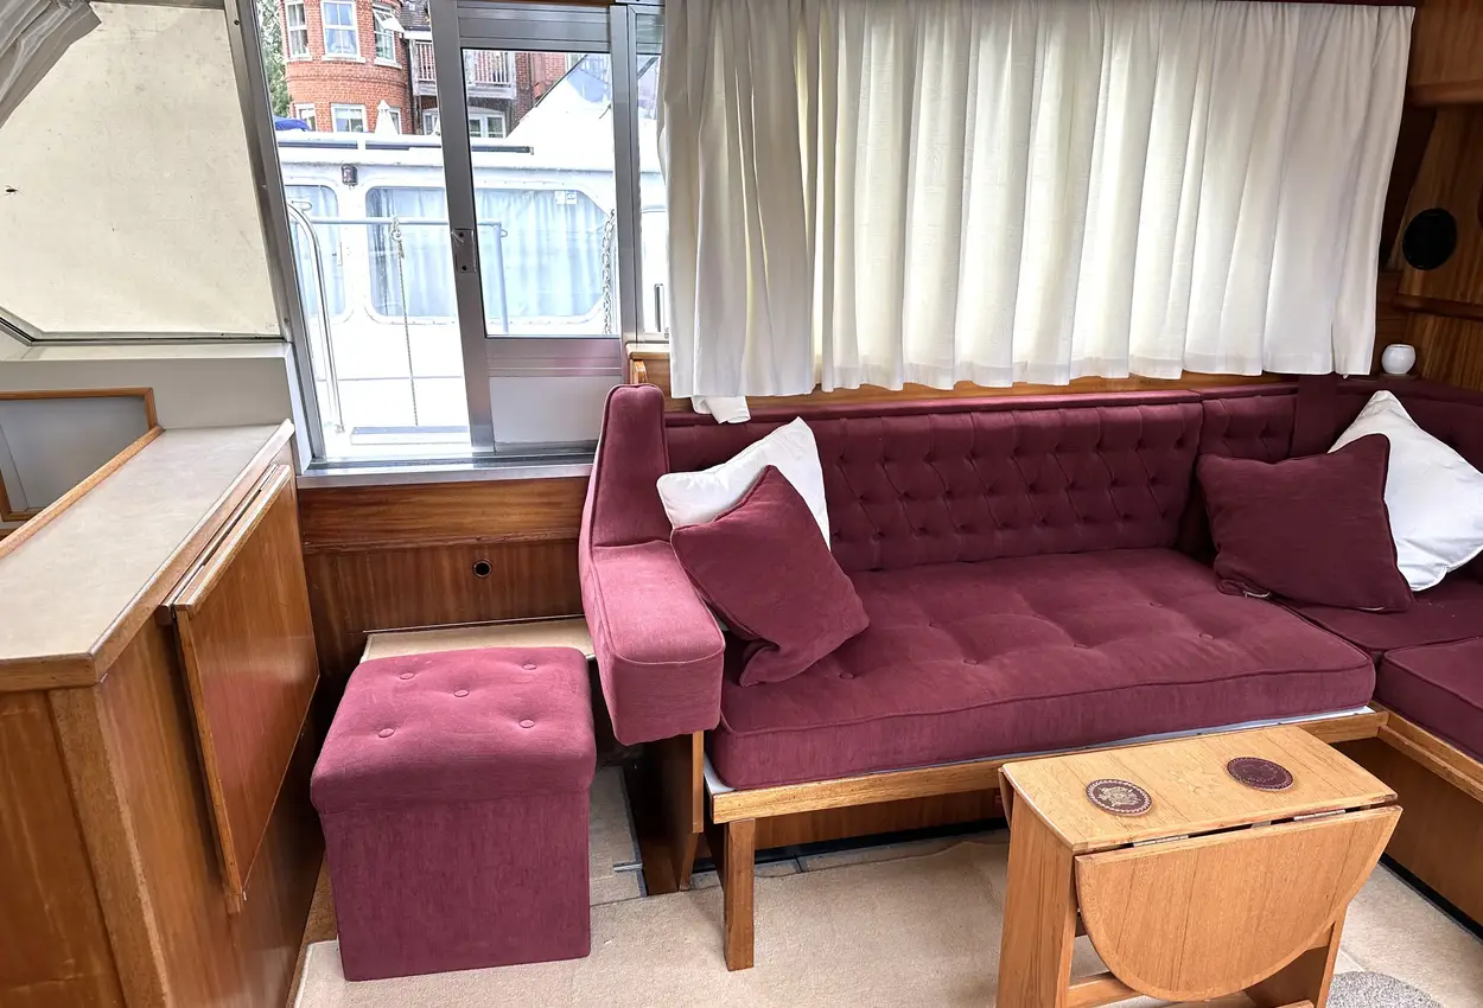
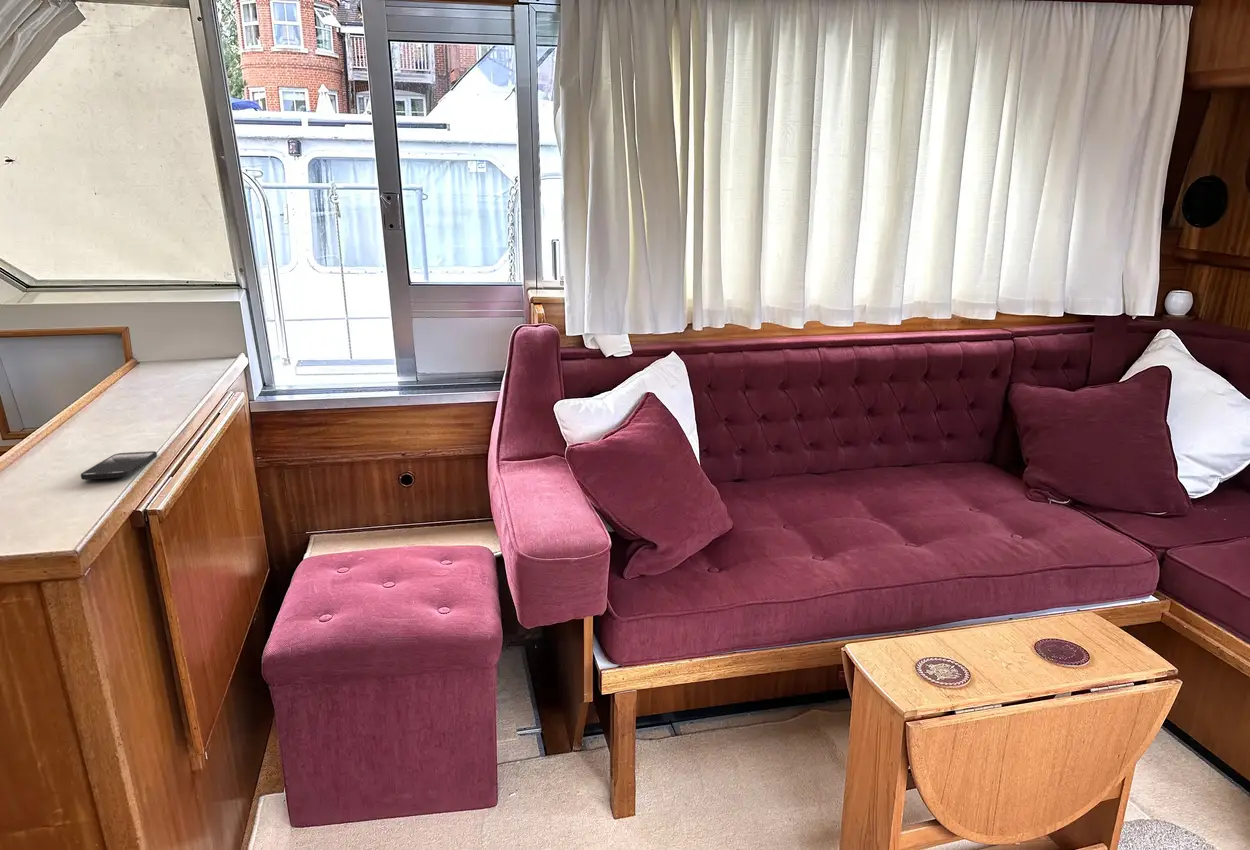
+ smartphone [80,450,158,481]
